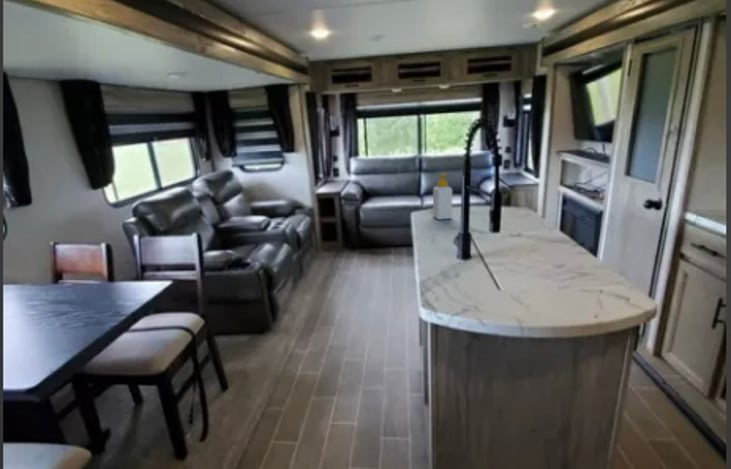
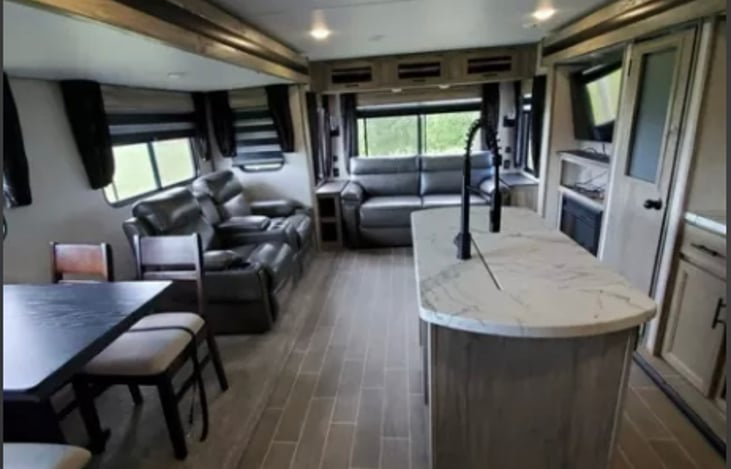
- soap bottle [432,173,453,221]
